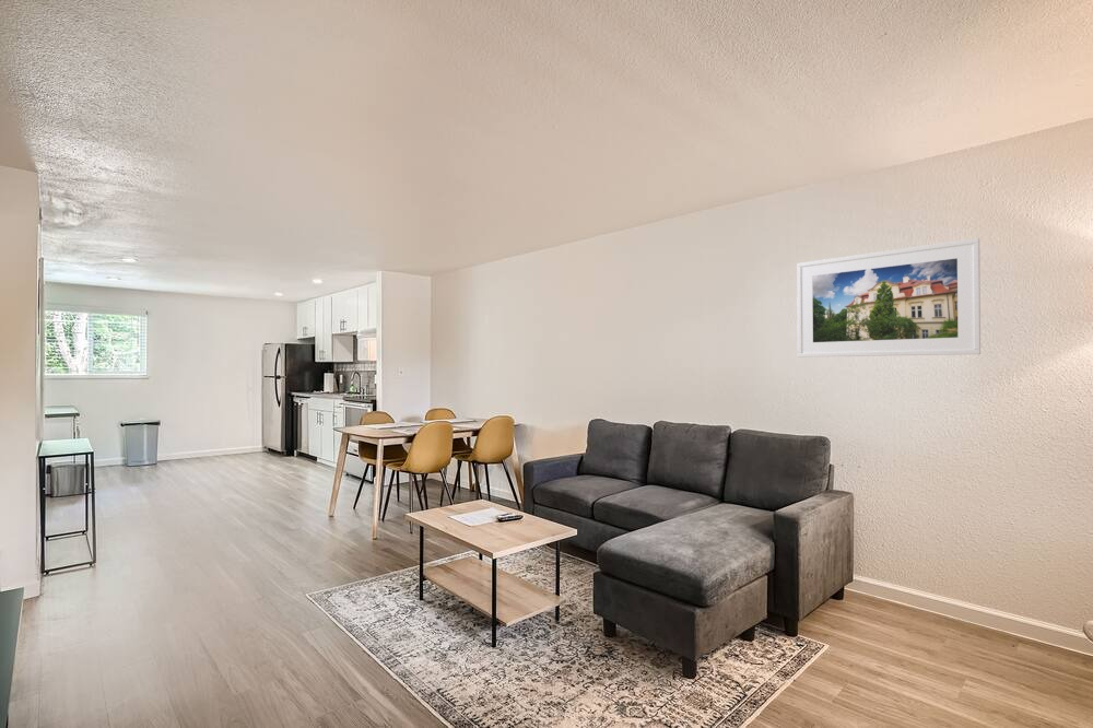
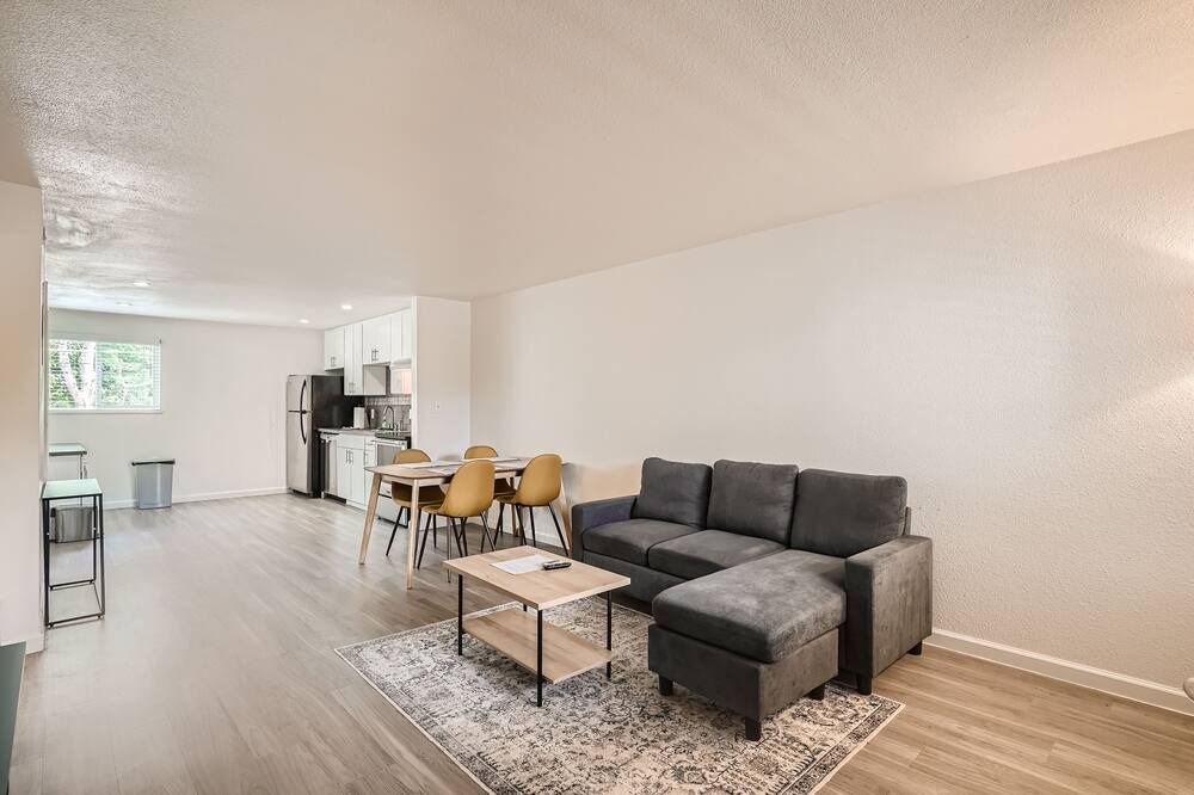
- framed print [796,237,982,359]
